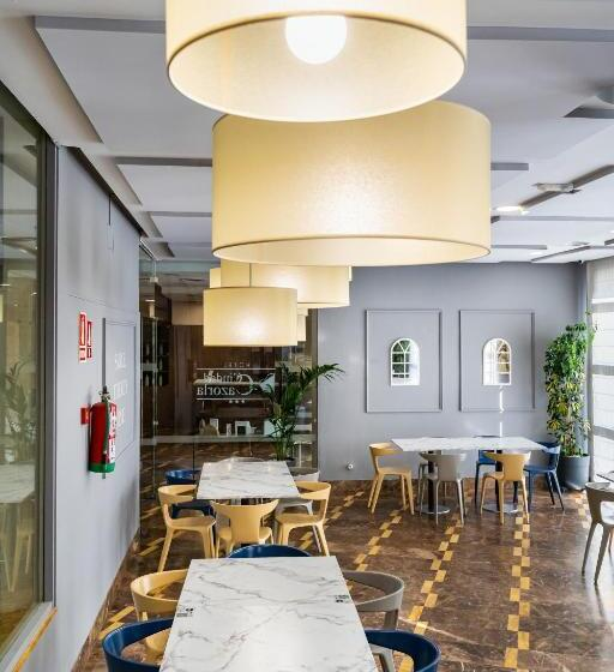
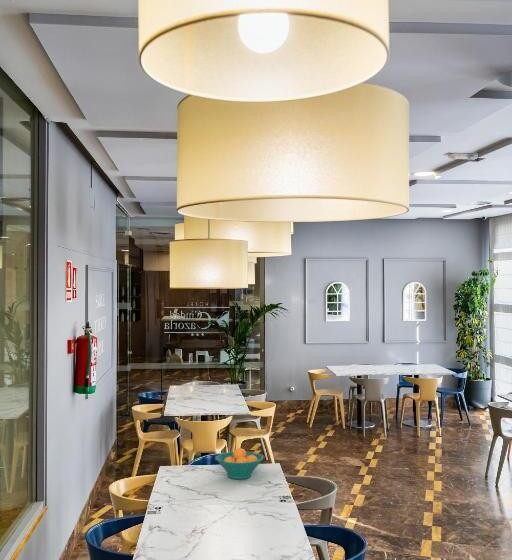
+ fruit bowl [215,447,265,480]
